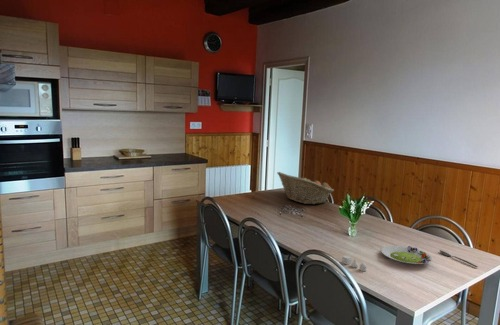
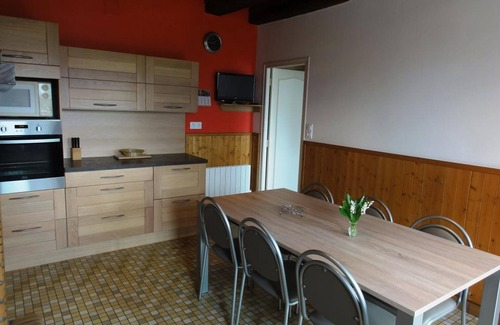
- fruit basket [276,171,335,205]
- salad plate [380,245,433,265]
- salt and pepper shaker set [341,254,368,272]
- spoon [438,249,479,268]
